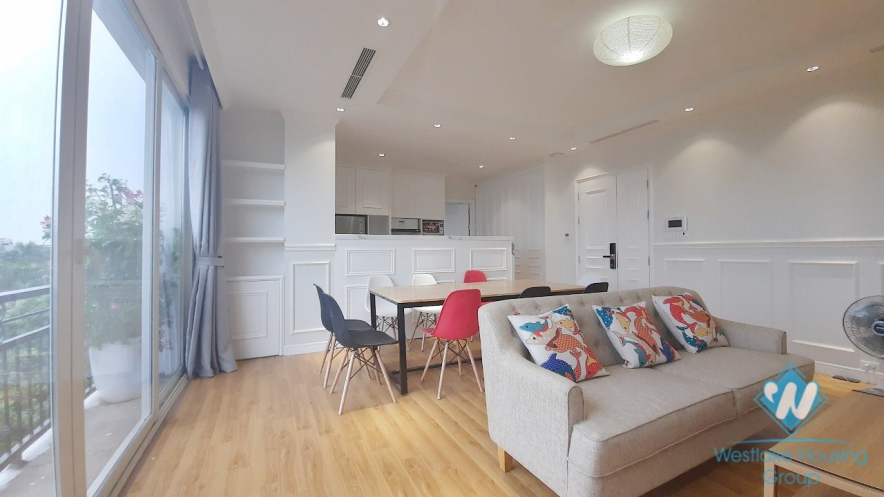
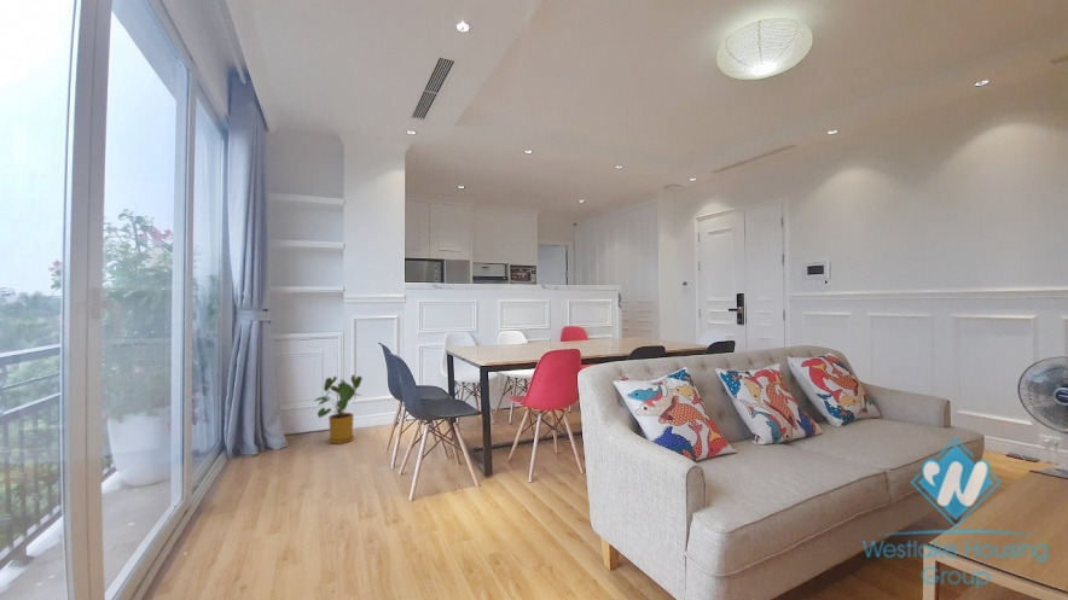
+ house plant [312,374,364,445]
